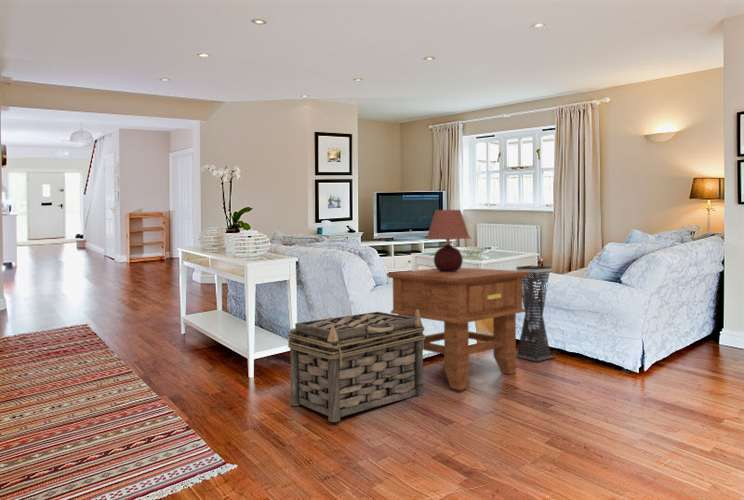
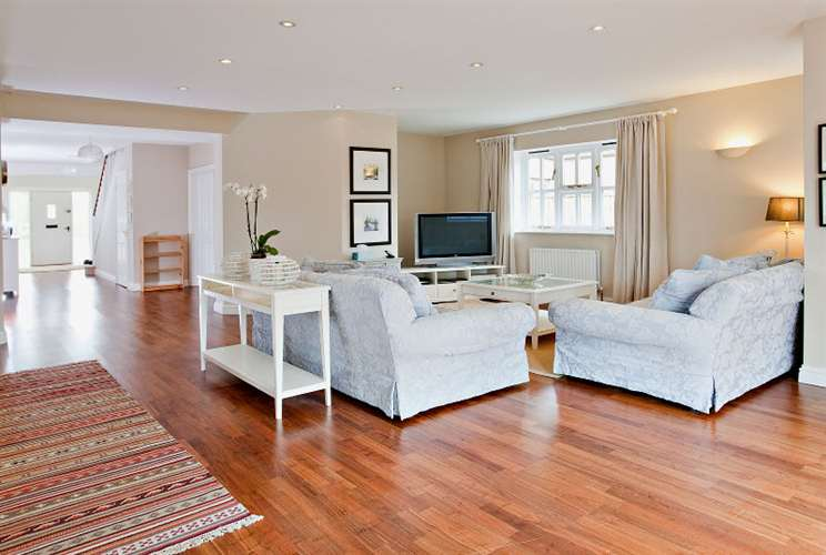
- side table [386,267,528,391]
- basket [287,310,426,423]
- table lamp [424,209,473,272]
- pedestal [515,265,557,362]
